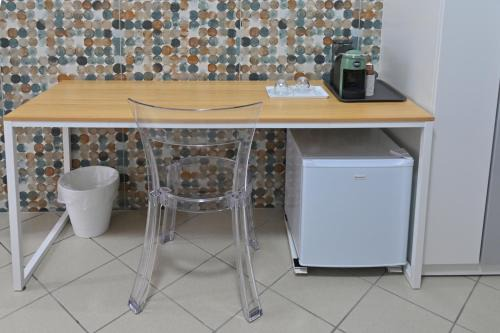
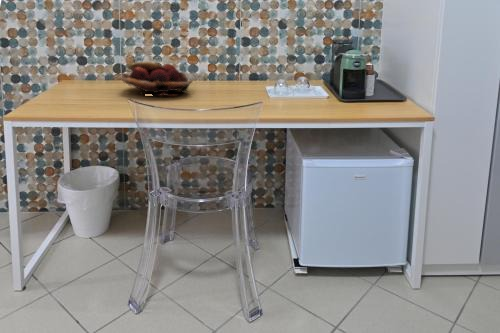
+ fruit basket [119,61,194,97]
